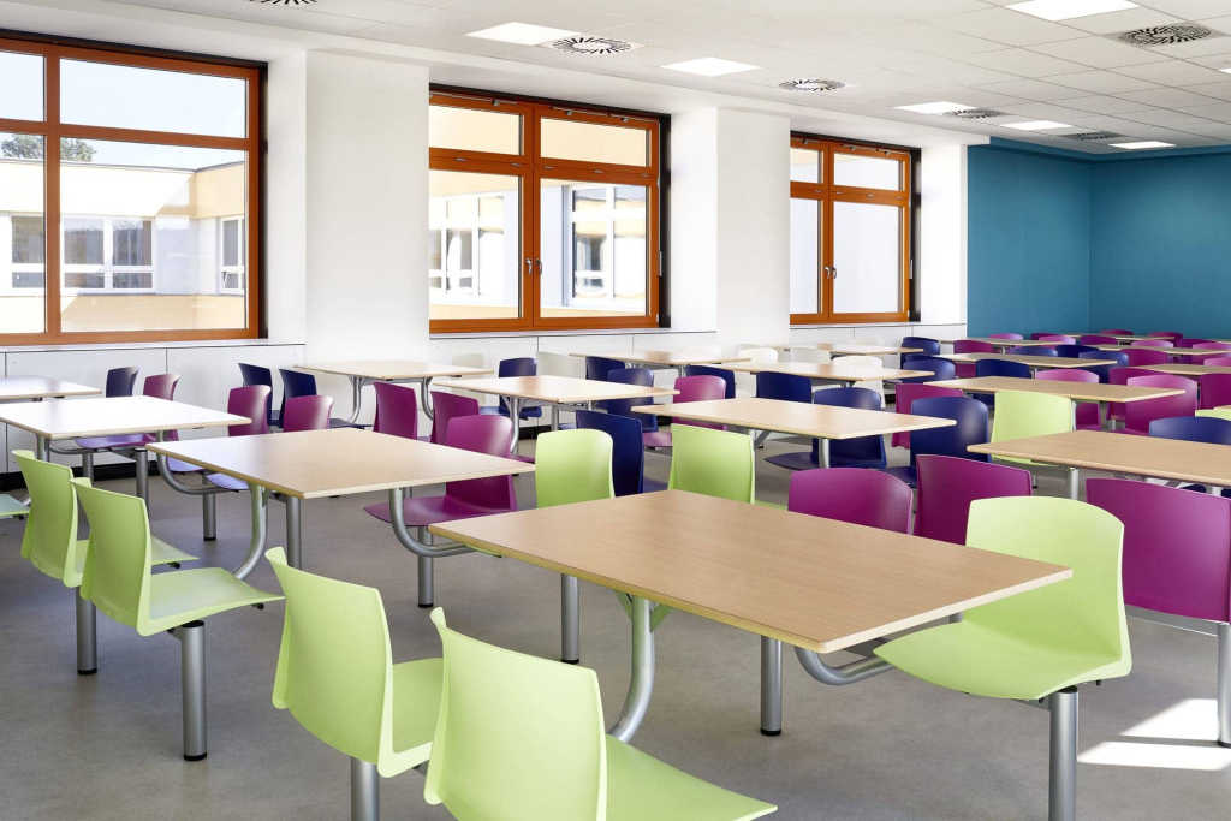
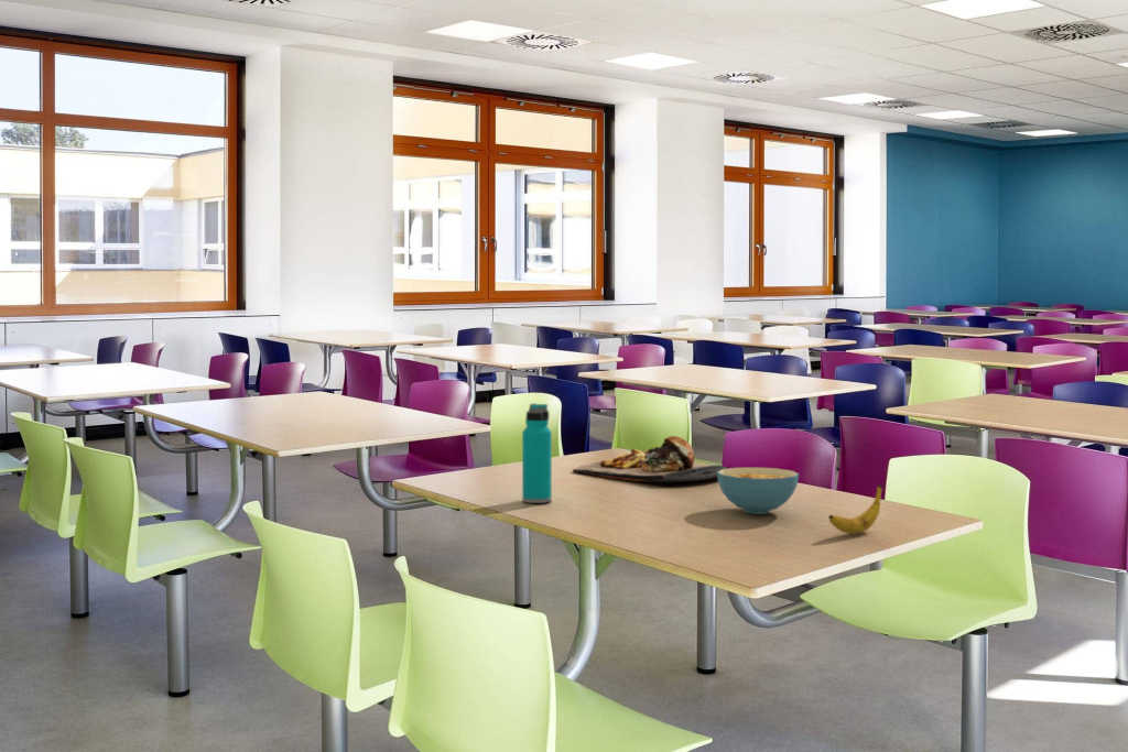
+ water bottle [521,402,553,504]
+ cereal bowl [716,467,800,515]
+ banana [827,483,883,535]
+ food tray [572,435,728,483]
